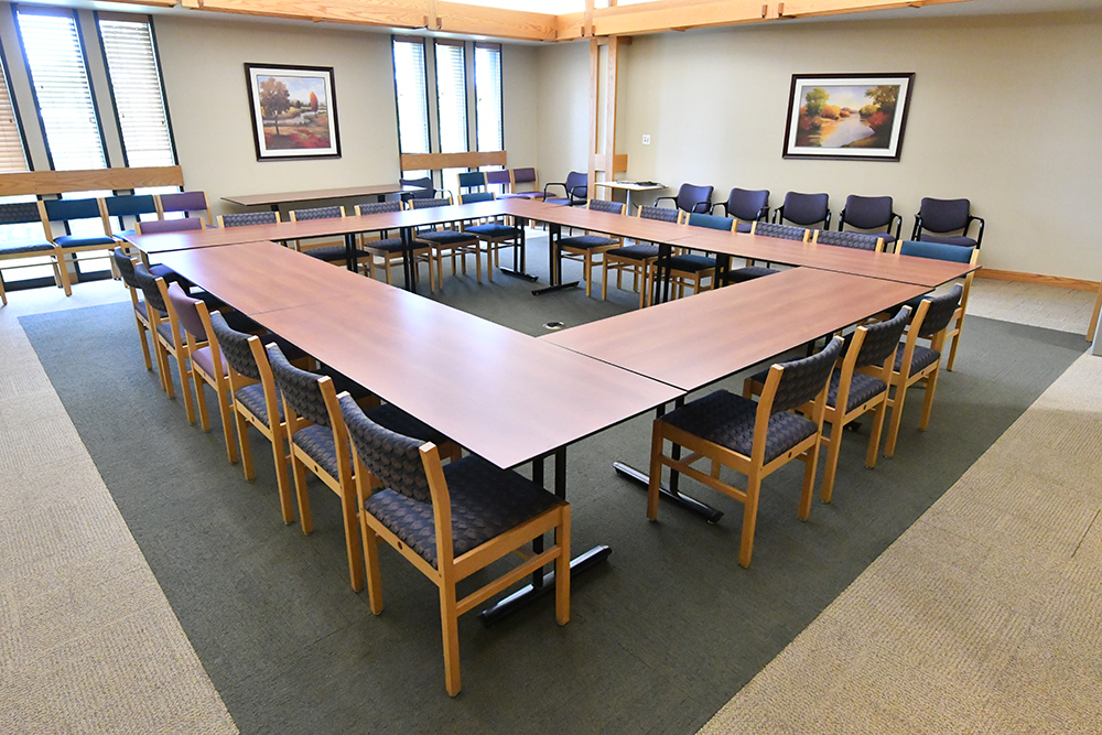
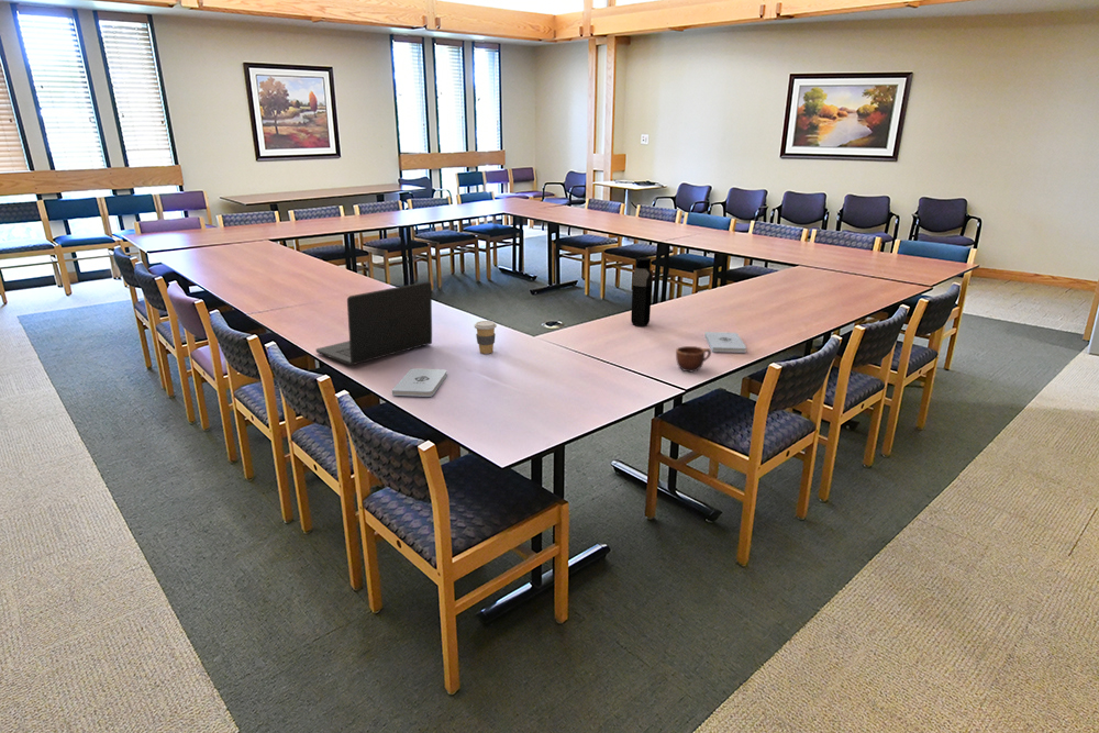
+ notepad [703,331,747,354]
+ coffee cup [474,320,498,355]
+ water bottle [630,256,653,327]
+ mug [675,345,712,373]
+ laptop [314,280,433,367]
+ notepad [391,367,448,398]
